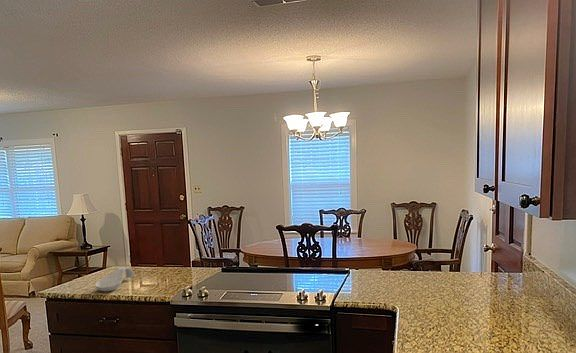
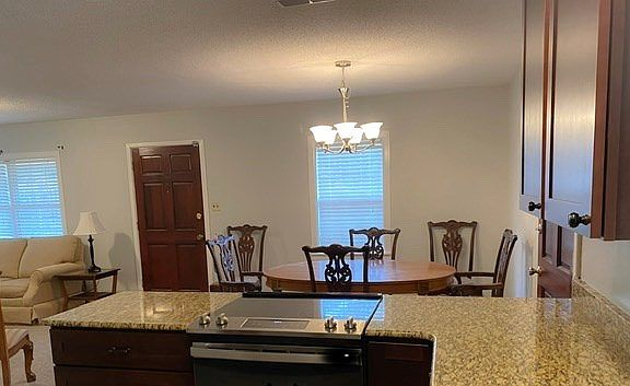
- spoon rest [94,266,135,293]
